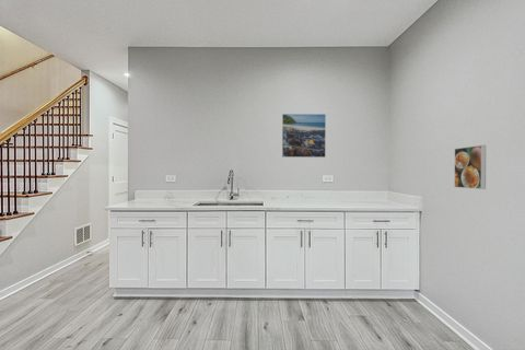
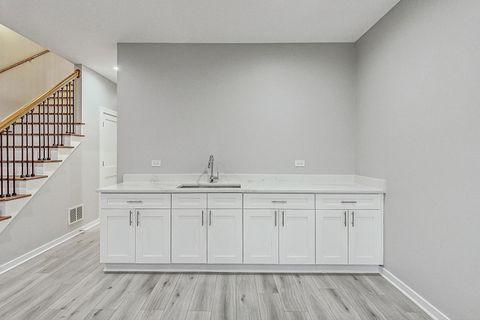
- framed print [281,113,327,159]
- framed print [453,144,487,190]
